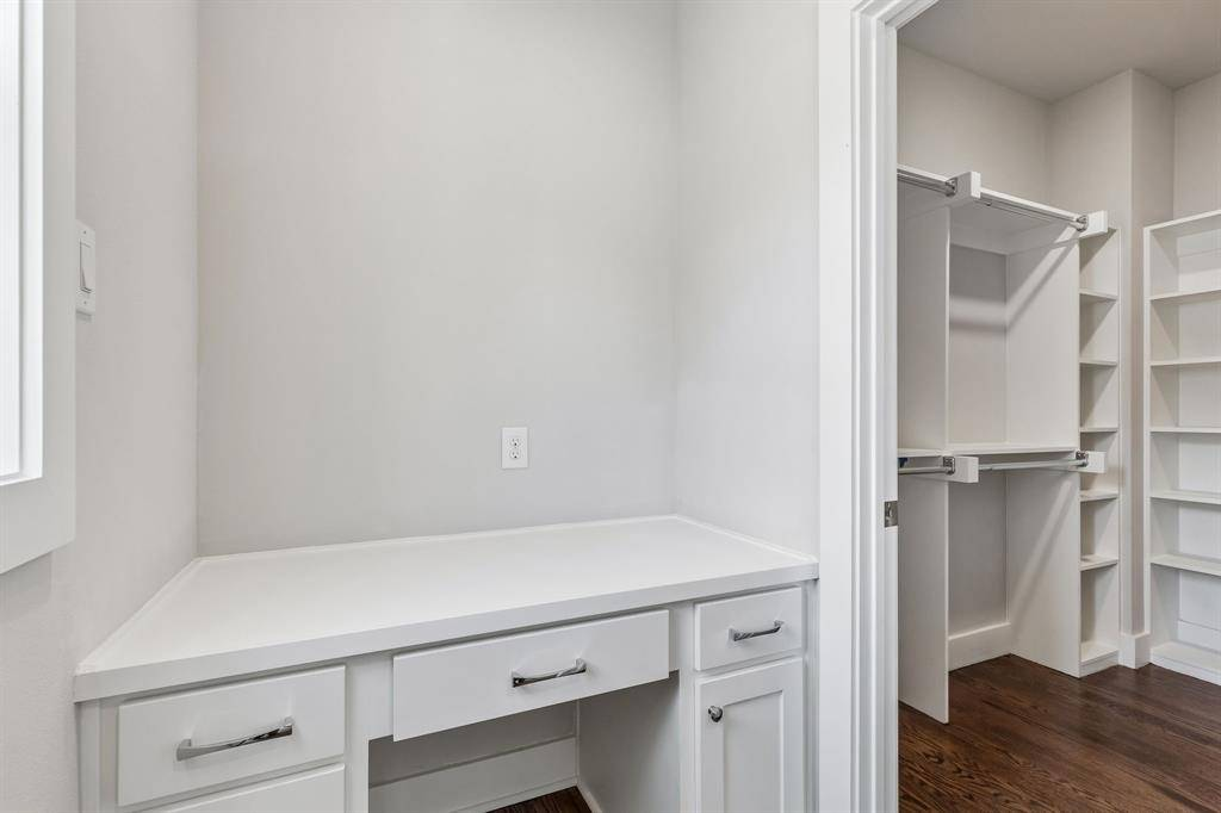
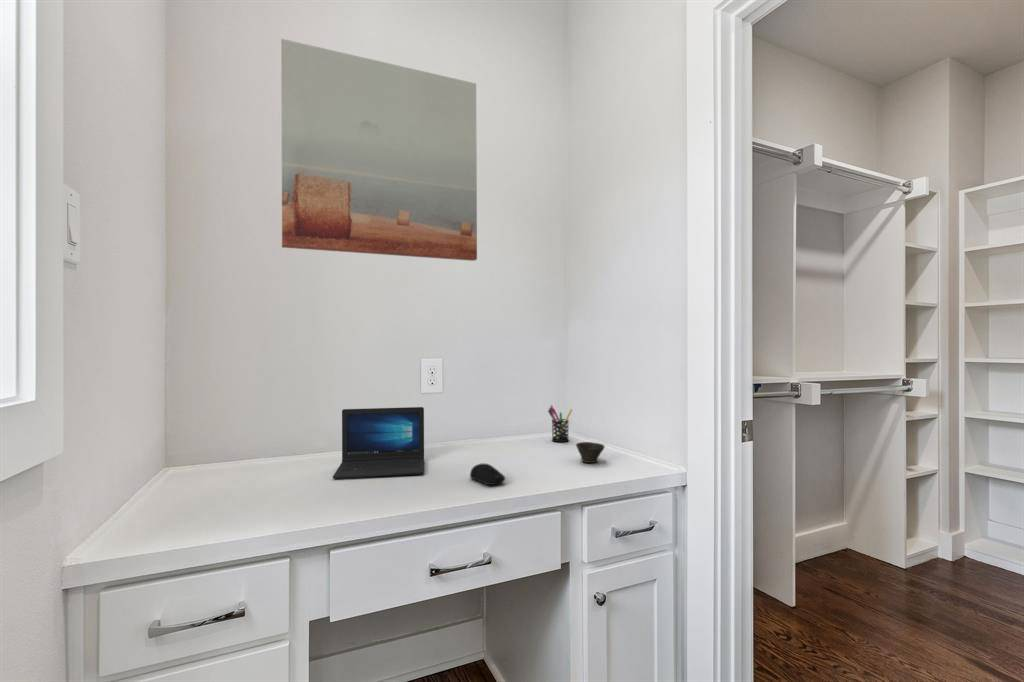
+ cup [575,441,606,464]
+ pen holder [547,404,573,443]
+ laptop [332,406,425,480]
+ computer mouse [469,462,506,486]
+ wall art [280,38,478,262]
